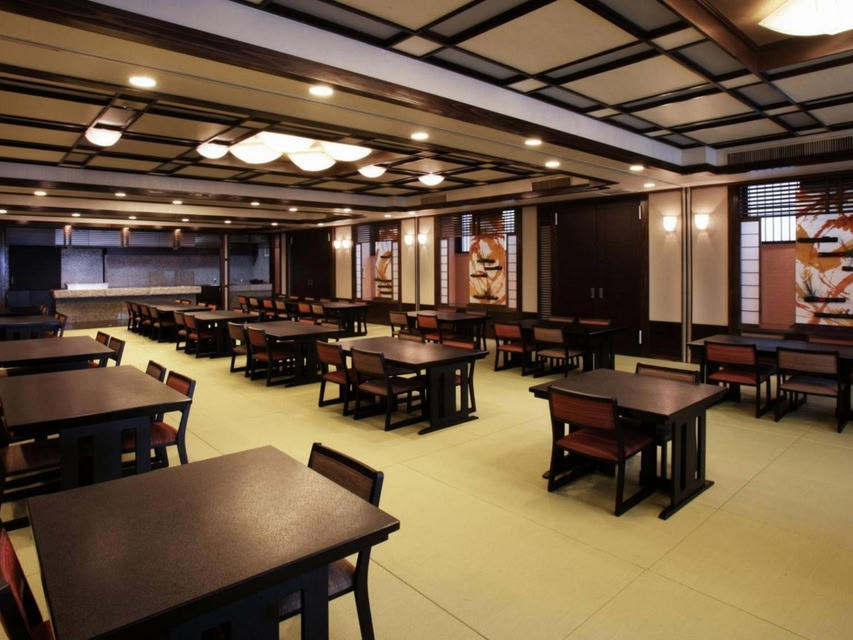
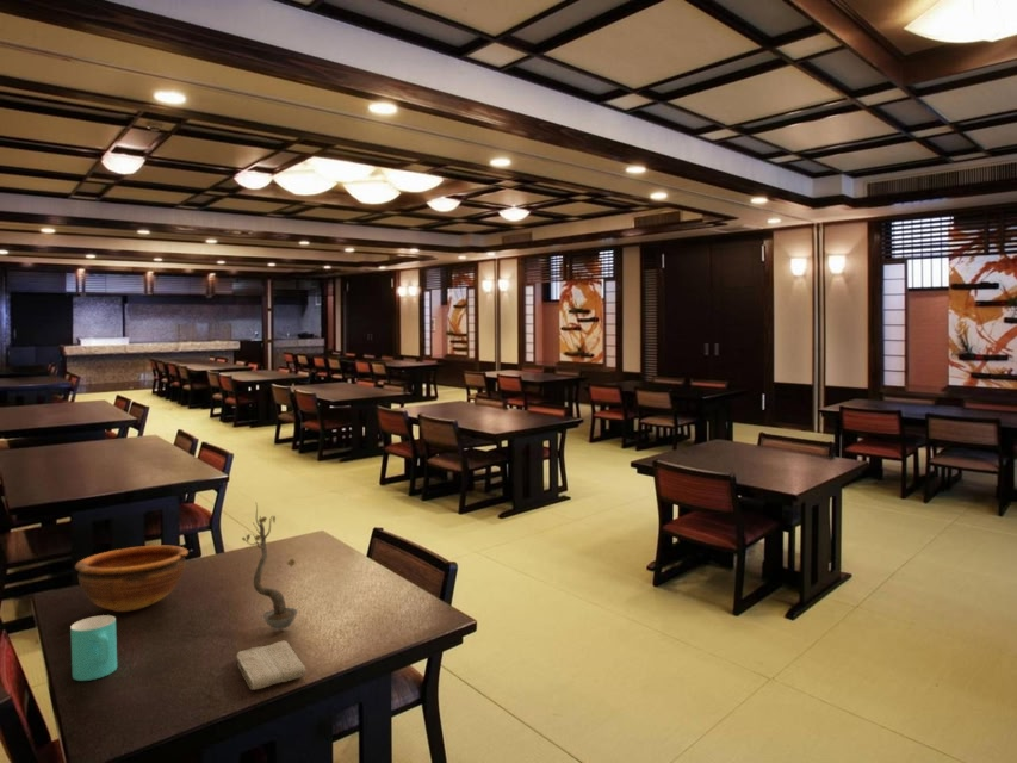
+ plant [241,503,299,631]
+ bowl [74,545,190,613]
+ washcloth [236,640,308,690]
+ cup [69,614,118,682]
